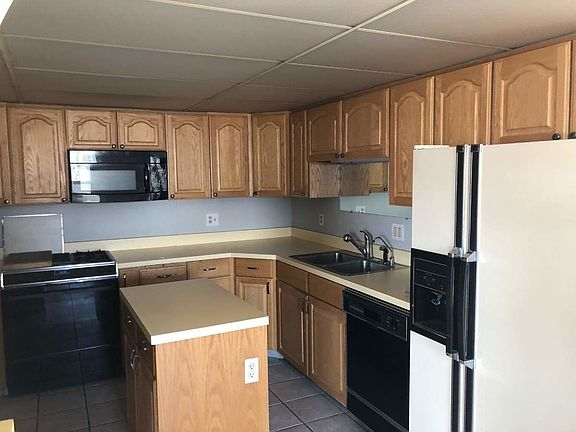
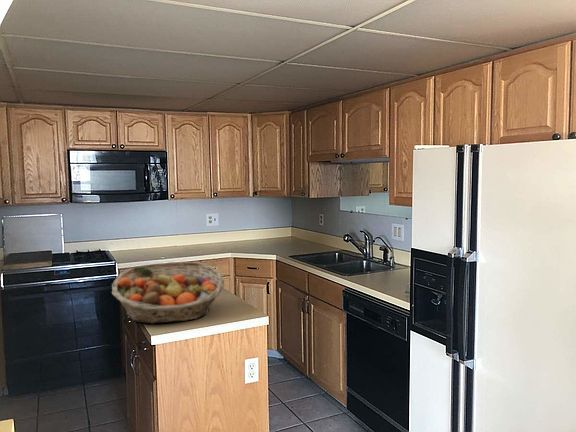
+ fruit basket [111,261,225,325]
